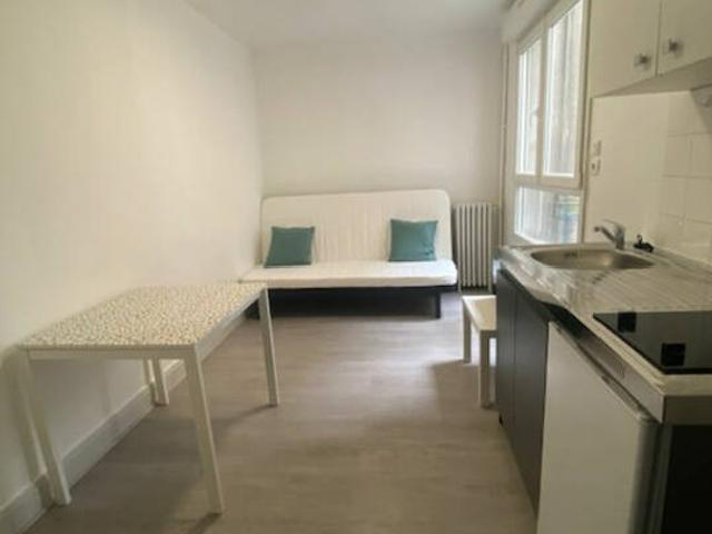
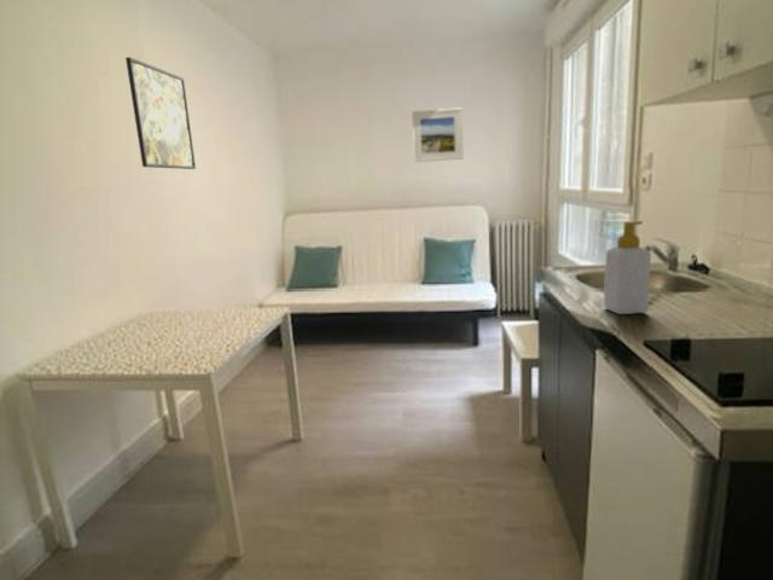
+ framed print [411,106,464,163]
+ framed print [124,56,197,170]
+ soap bottle [603,220,652,315]
